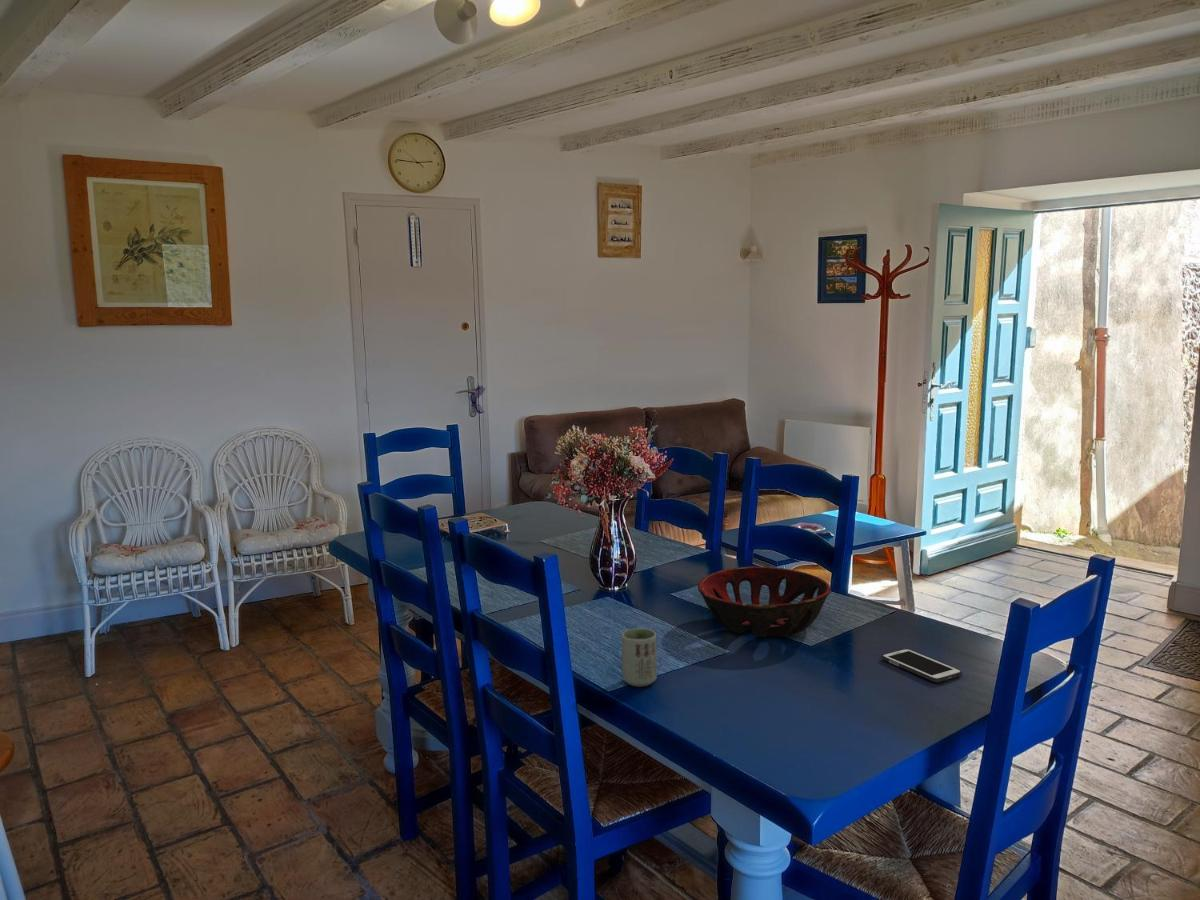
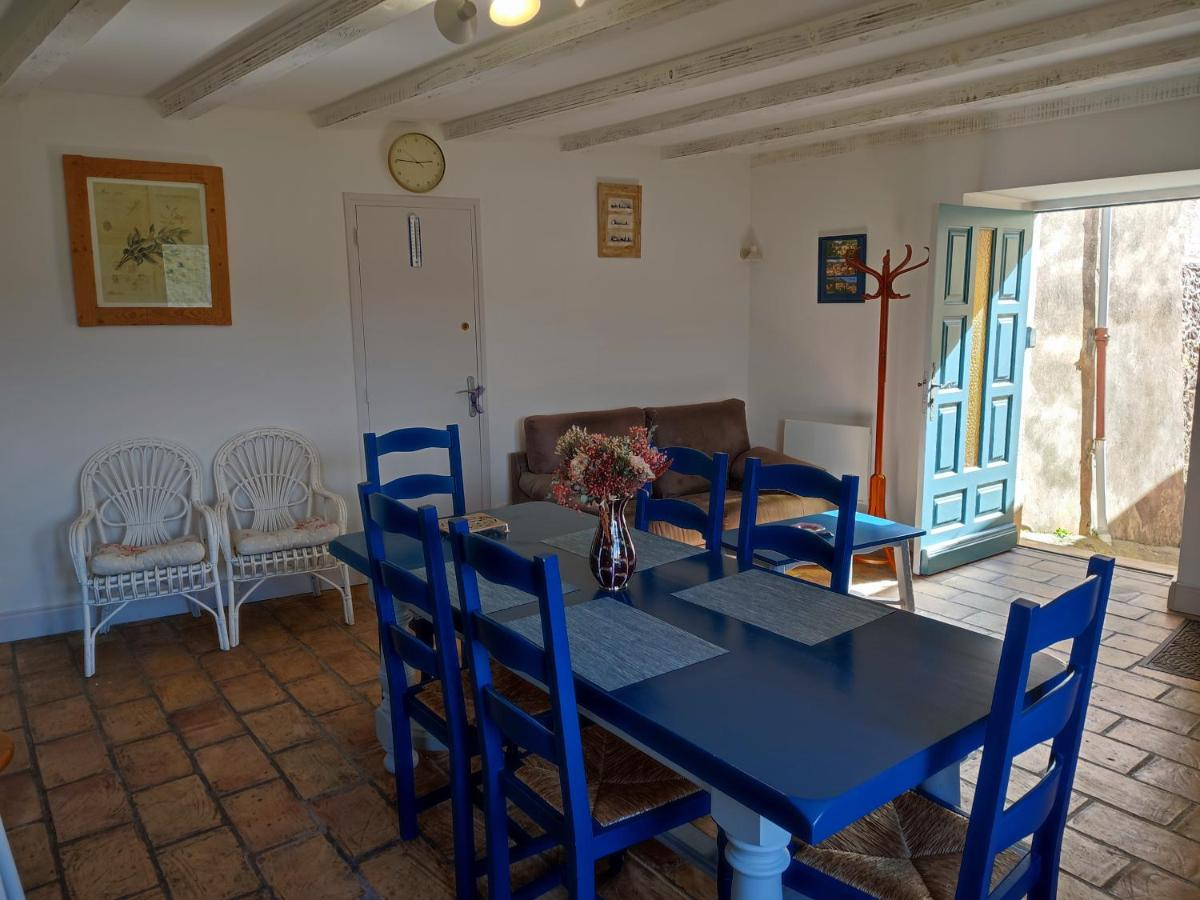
- cup [621,627,658,687]
- cell phone [881,648,963,683]
- decorative bowl [697,566,832,638]
